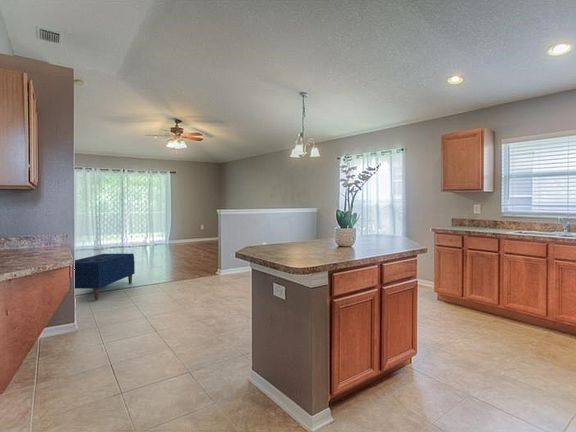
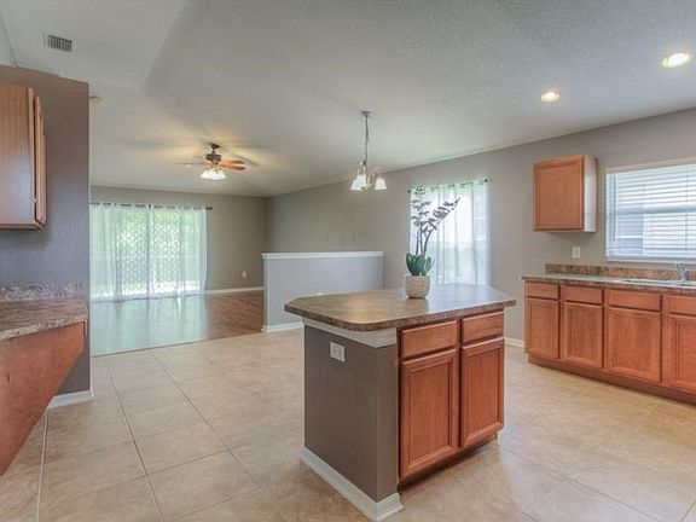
- bench [74,253,136,301]
